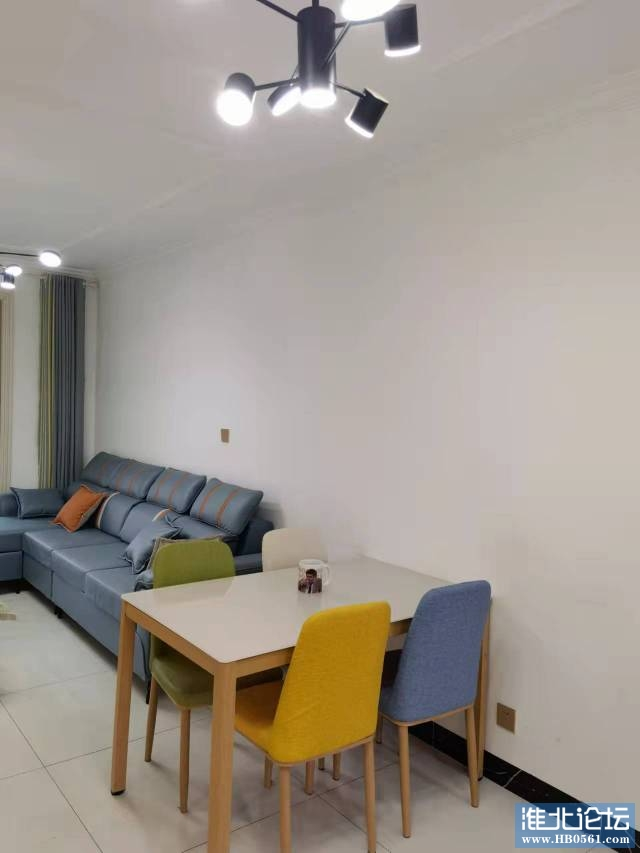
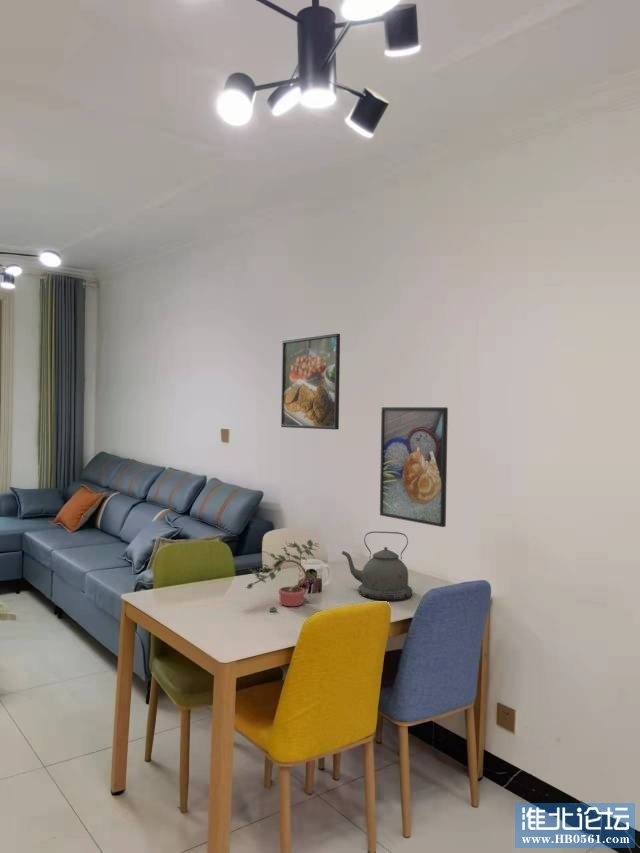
+ kettle [341,531,413,601]
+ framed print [379,406,449,528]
+ potted plant [244,539,321,613]
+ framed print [280,333,341,431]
